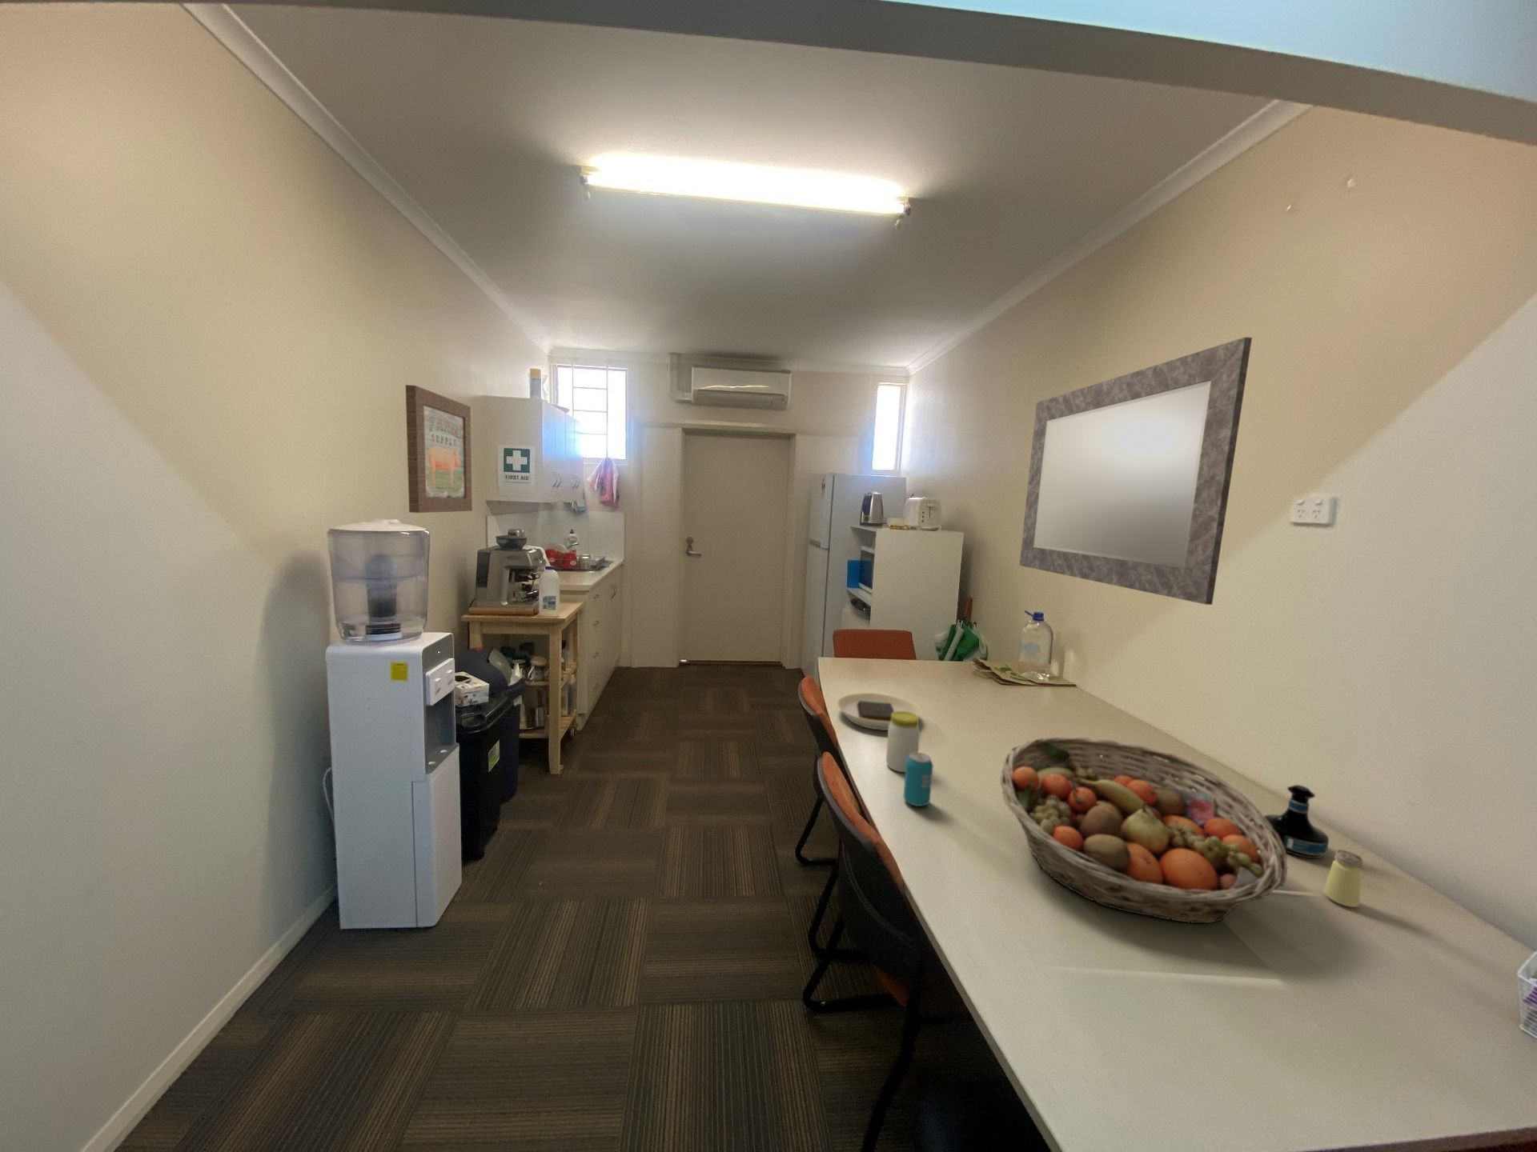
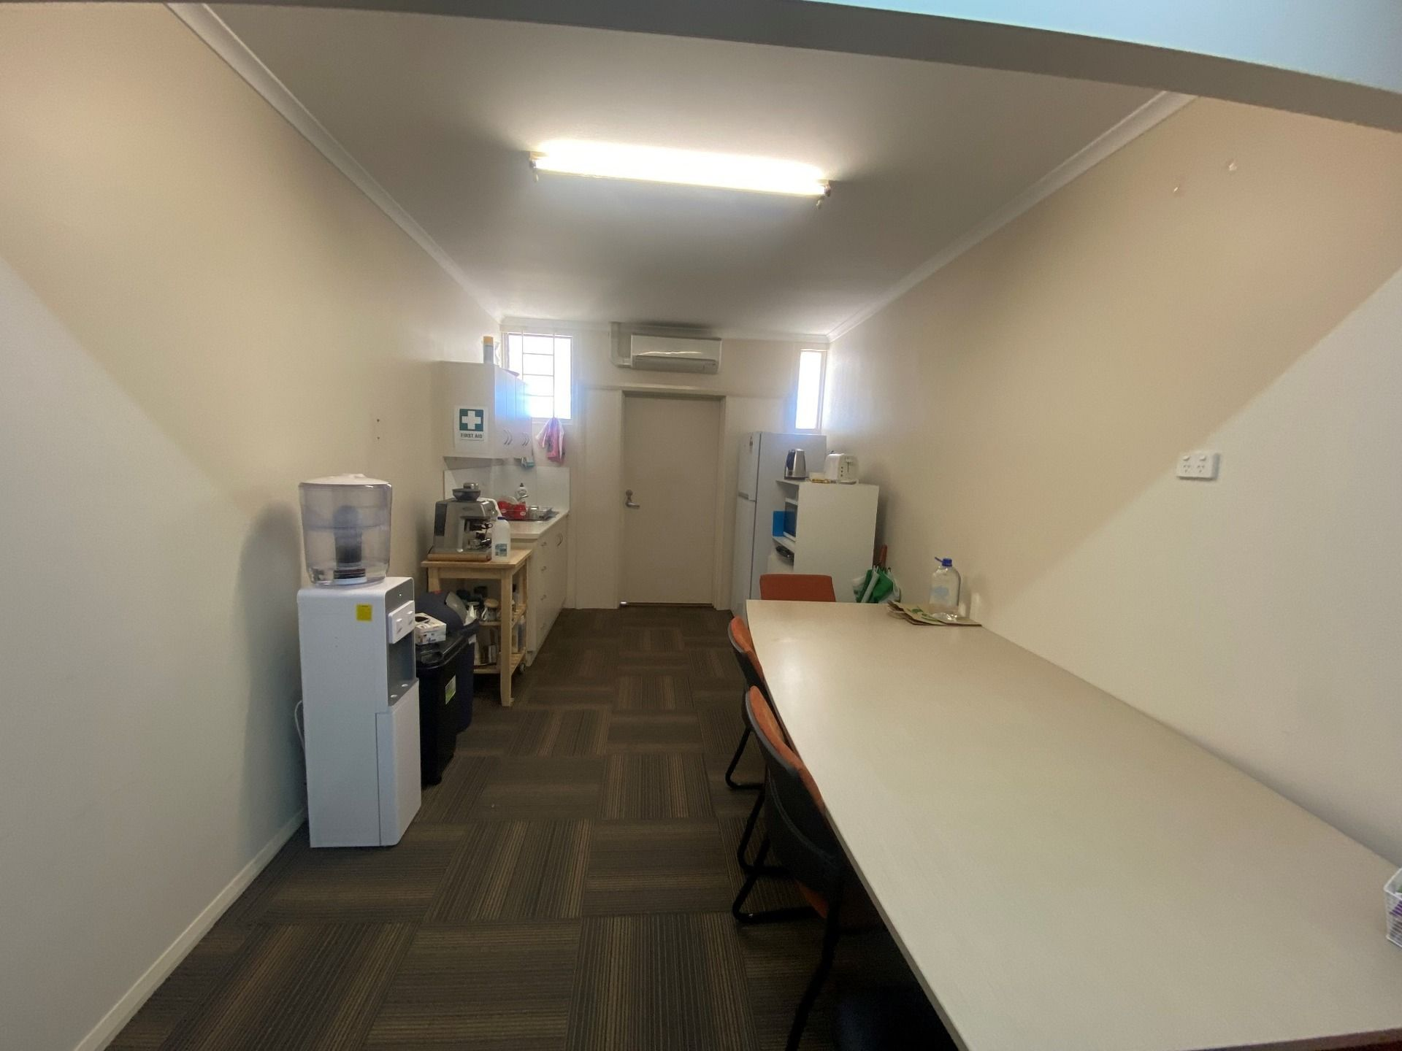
- fruit basket [1000,736,1289,925]
- wall art [405,384,473,513]
- plate [836,692,921,731]
- beverage can [903,751,934,807]
- jar [886,712,921,773]
- saltshaker [1323,848,1363,908]
- tequila bottle [1263,784,1330,859]
- mirror [1019,336,1253,605]
